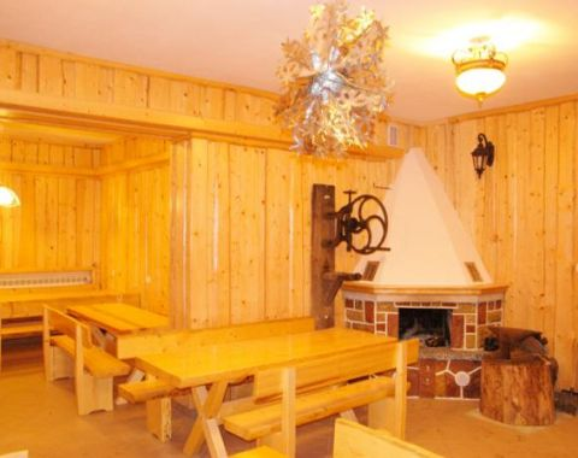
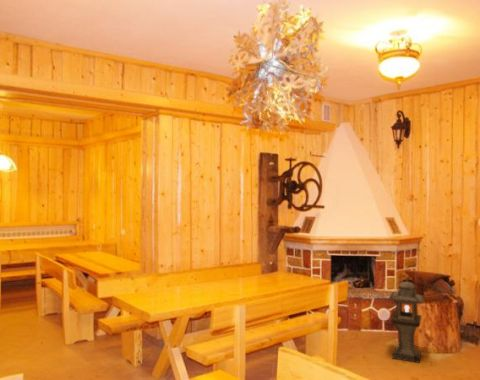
+ lantern [388,281,426,364]
